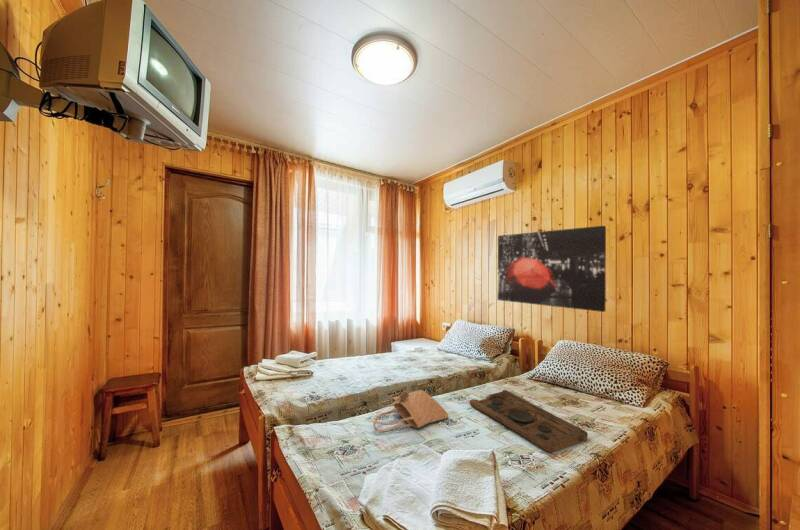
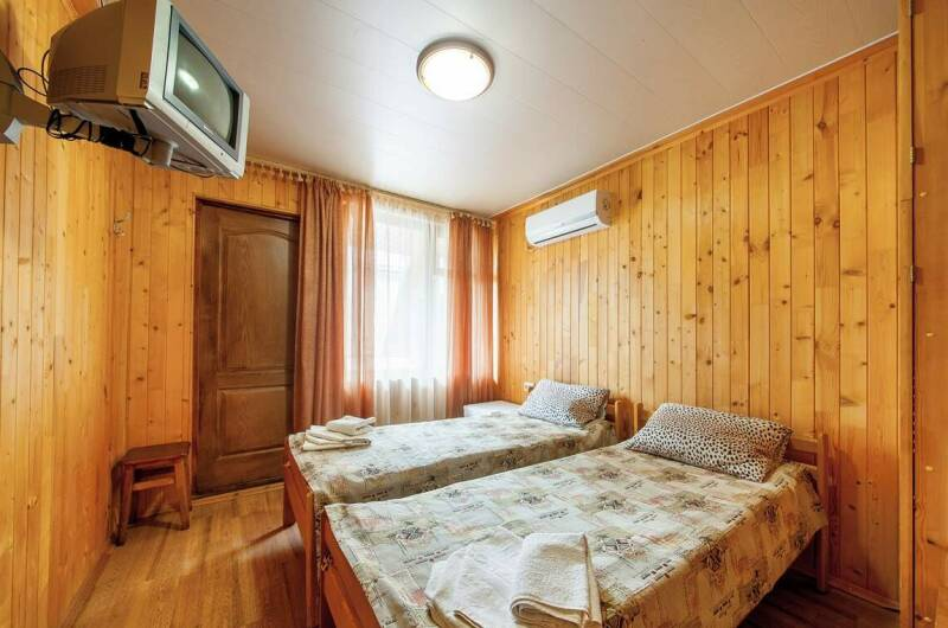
- wall art [497,225,607,313]
- tote bag [372,389,449,433]
- decorative tray [469,389,589,453]
